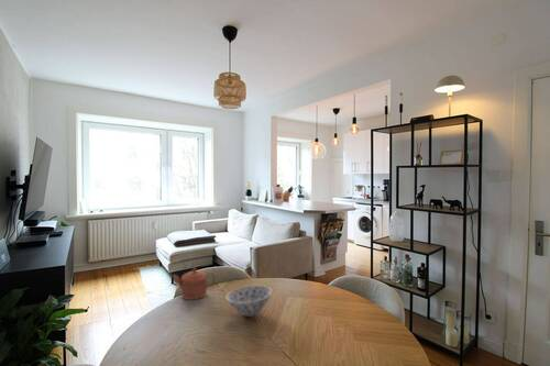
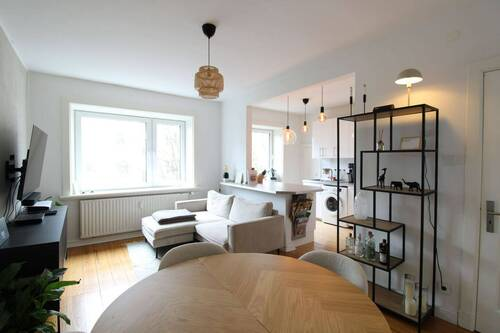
- teapot [170,267,216,301]
- bowl [226,285,273,318]
